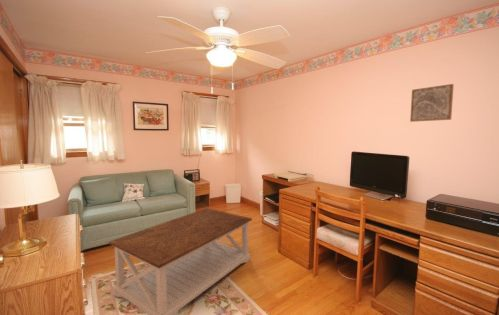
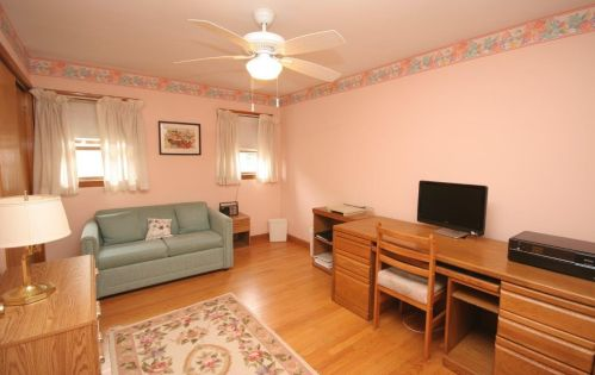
- wall art [409,83,455,123]
- coffee table [108,207,253,315]
